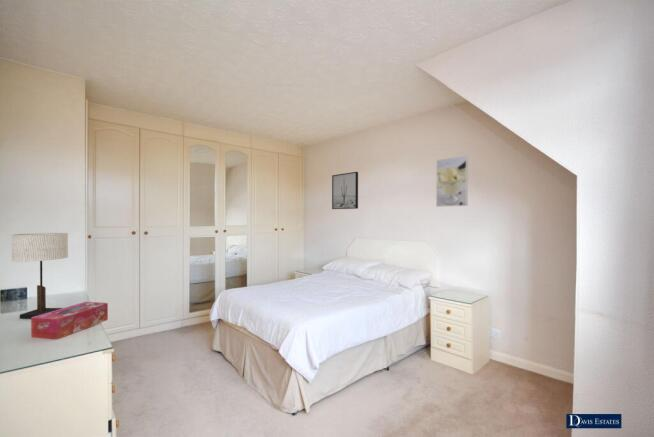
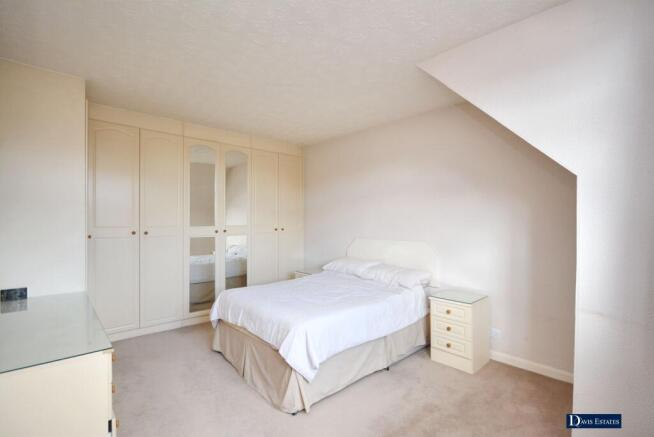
- wall art [331,171,359,210]
- table lamp [11,232,69,320]
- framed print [435,155,469,208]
- tissue box [30,301,109,341]
